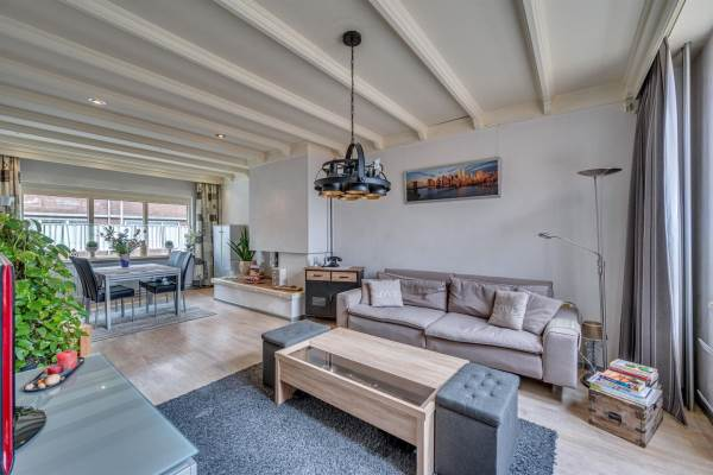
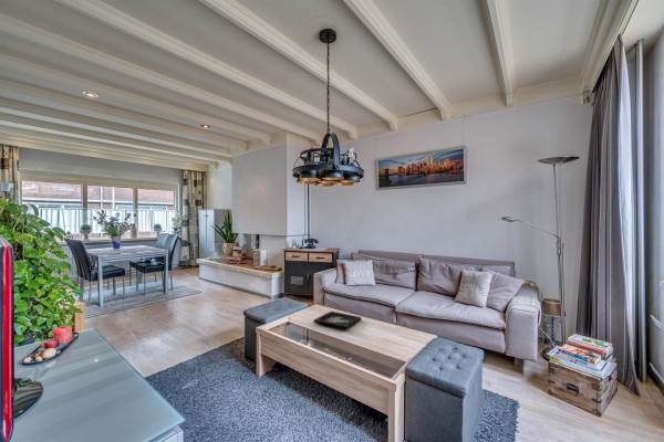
+ decorative tray [312,311,362,330]
